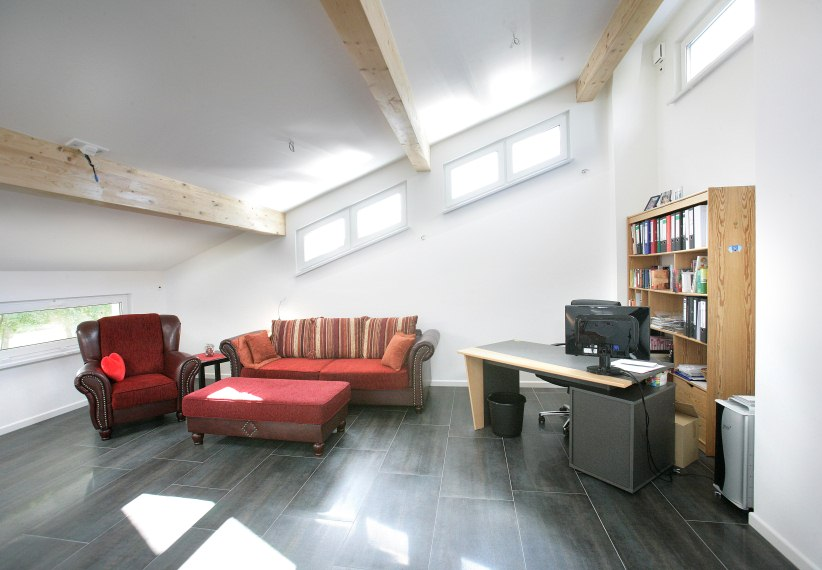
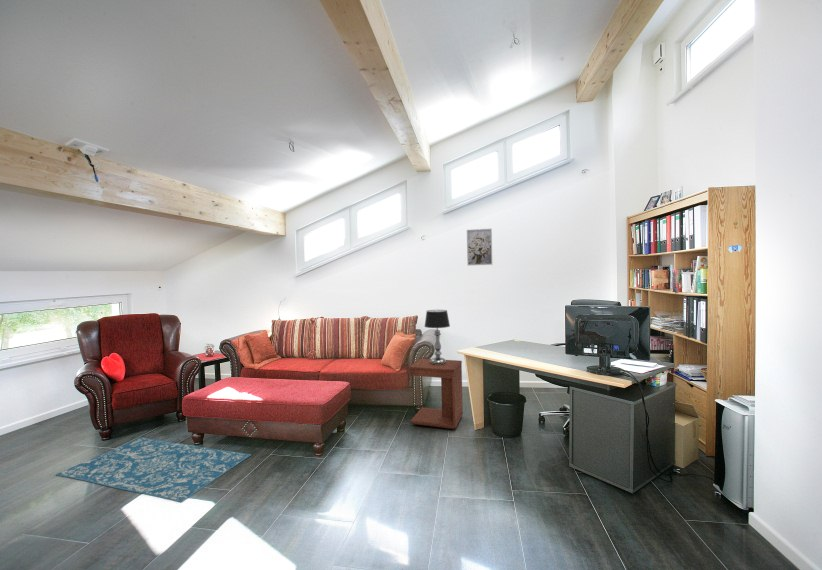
+ wall art [466,228,493,266]
+ table lamp [423,309,451,365]
+ side table [408,357,464,430]
+ rug [55,436,252,503]
